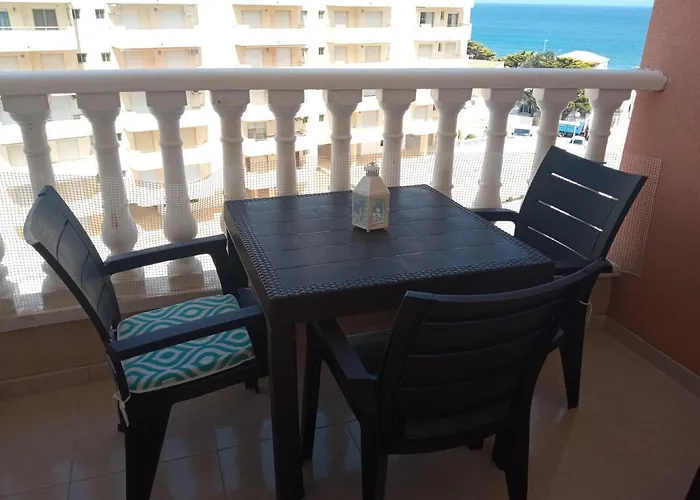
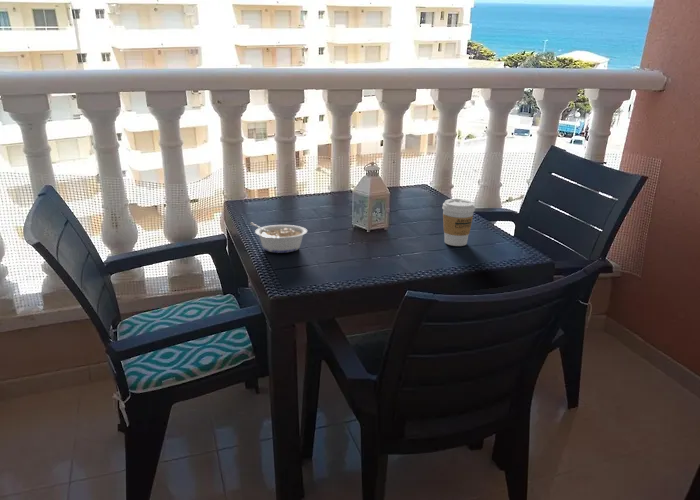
+ coffee cup [442,198,476,247]
+ legume [249,222,308,254]
